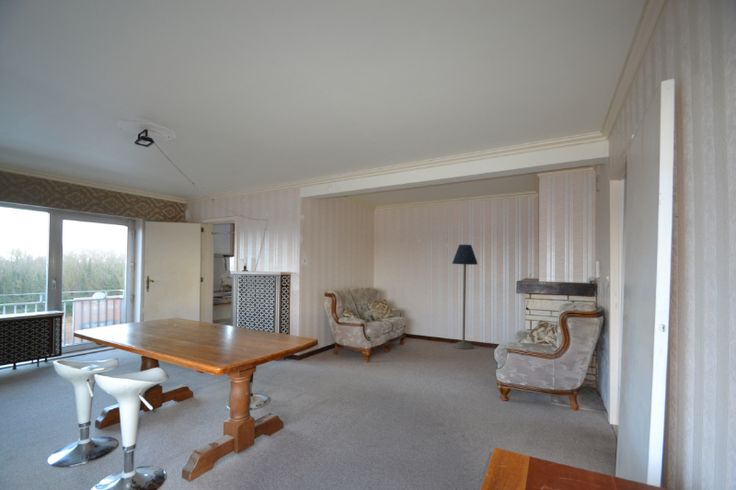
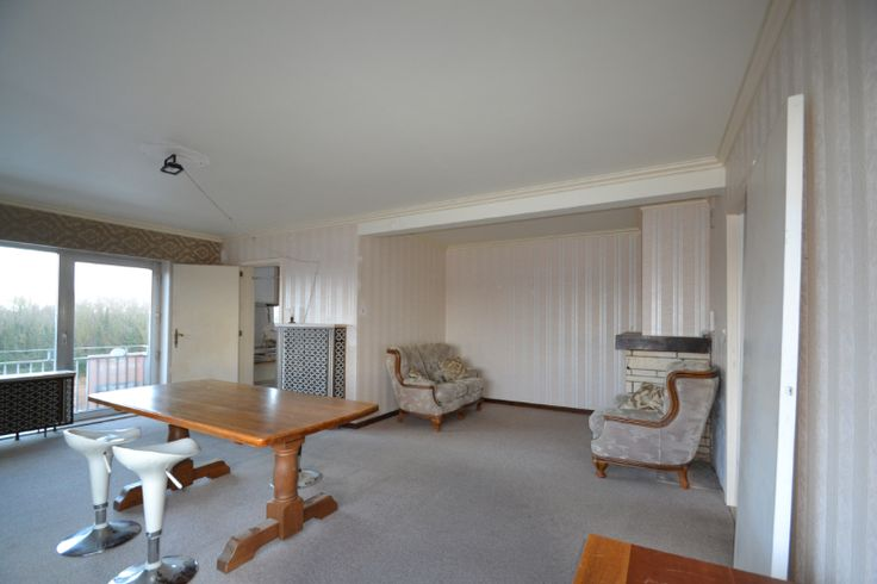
- floor lamp [451,243,479,351]
